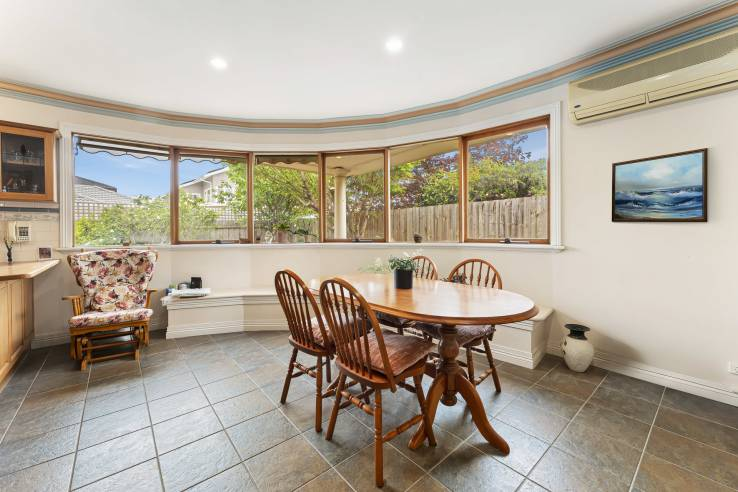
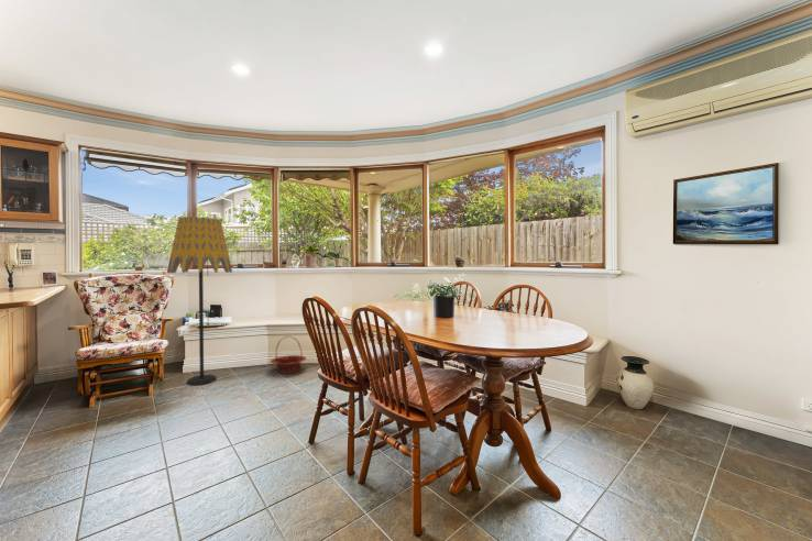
+ basket [270,335,307,375]
+ floor lamp [166,216,233,386]
